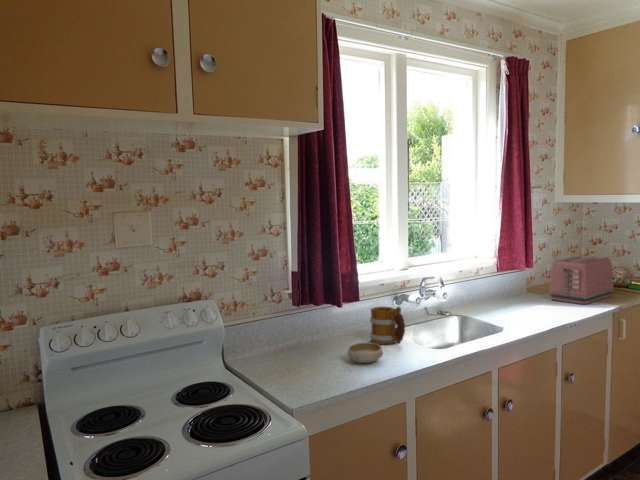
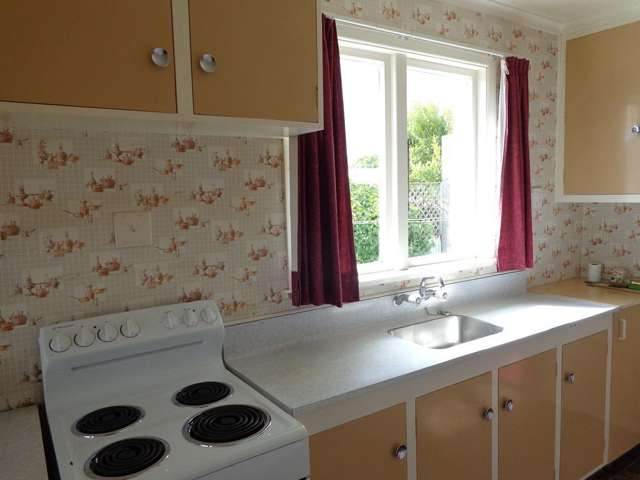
- bowl [346,341,384,364]
- mug [369,306,406,345]
- toaster [548,255,615,305]
